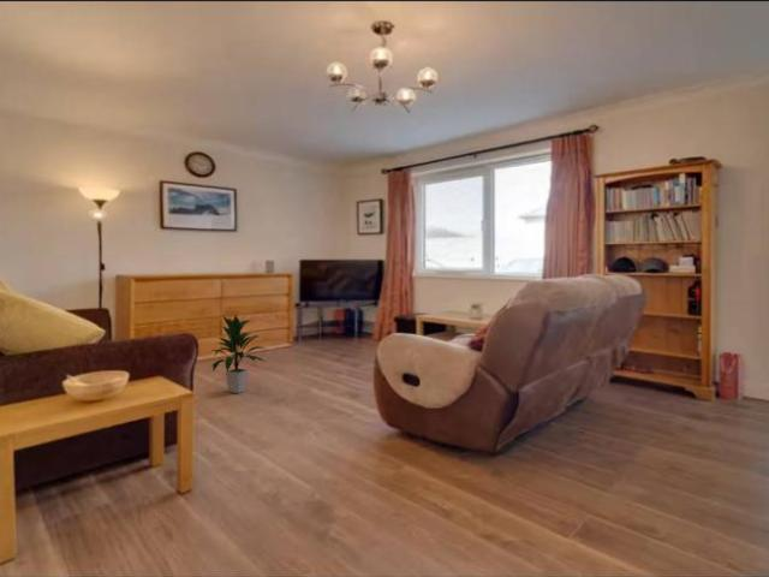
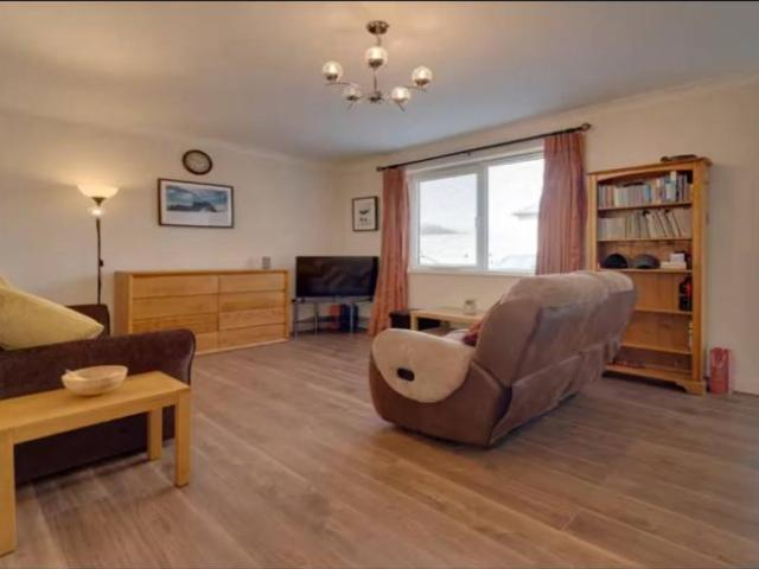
- indoor plant [209,314,268,394]
